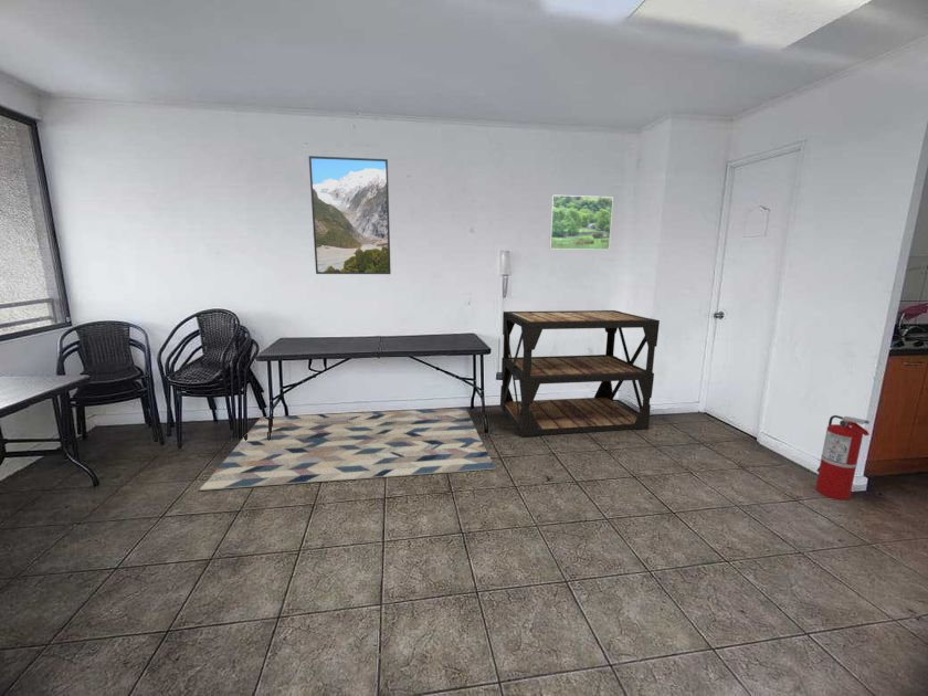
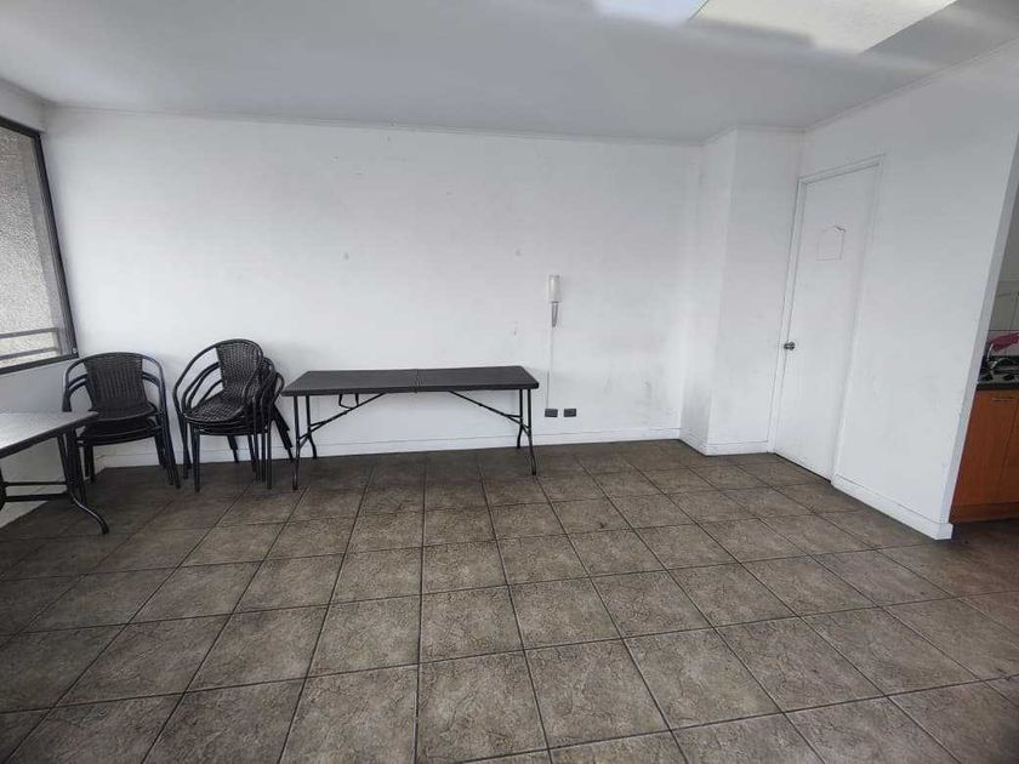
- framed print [548,194,614,251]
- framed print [308,155,392,275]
- shelving unit [499,309,661,437]
- fire extinguisher [814,414,871,500]
- rug [199,407,496,492]
